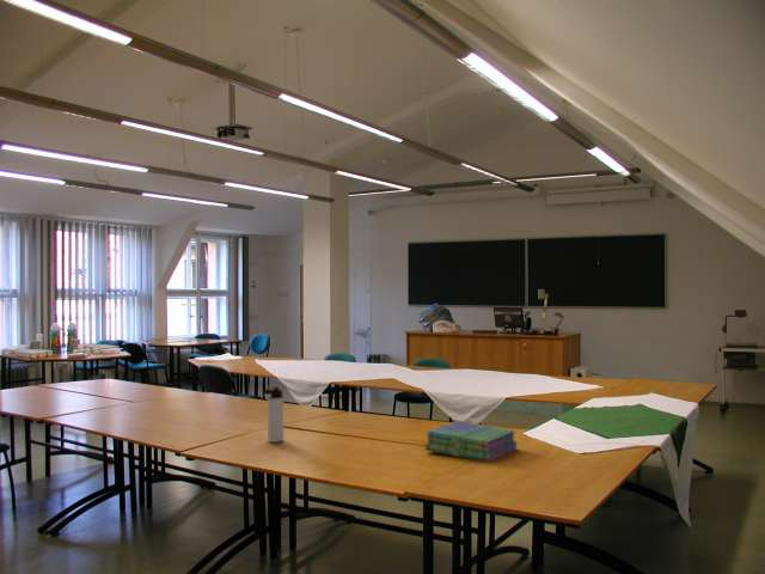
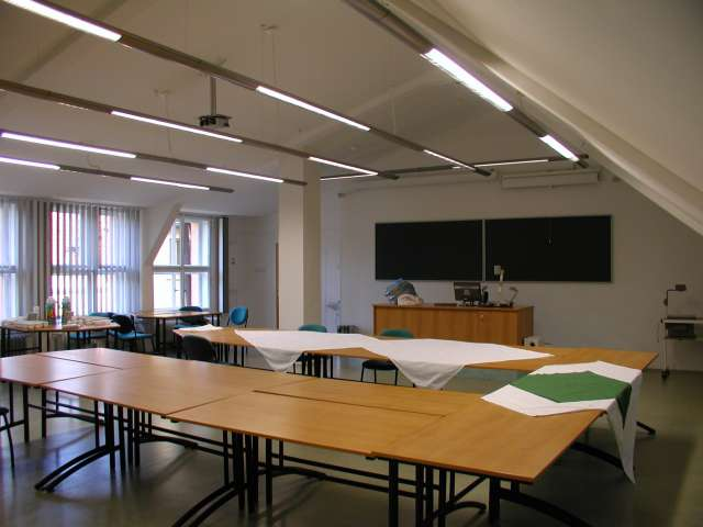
- thermos bottle [262,386,284,444]
- stack of books [423,421,519,463]
